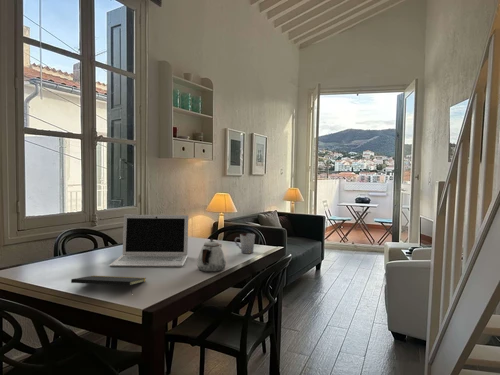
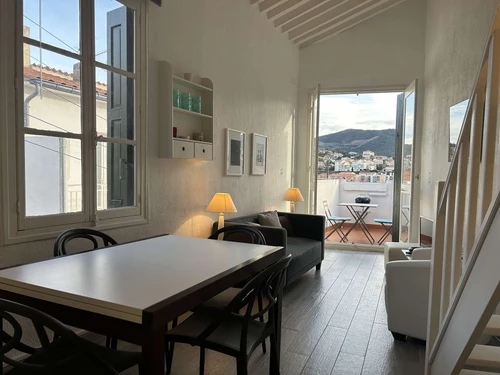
- cup [234,233,256,255]
- teapot [196,238,227,273]
- notepad [70,275,147,293]
- laptop [108,214,189,268]
